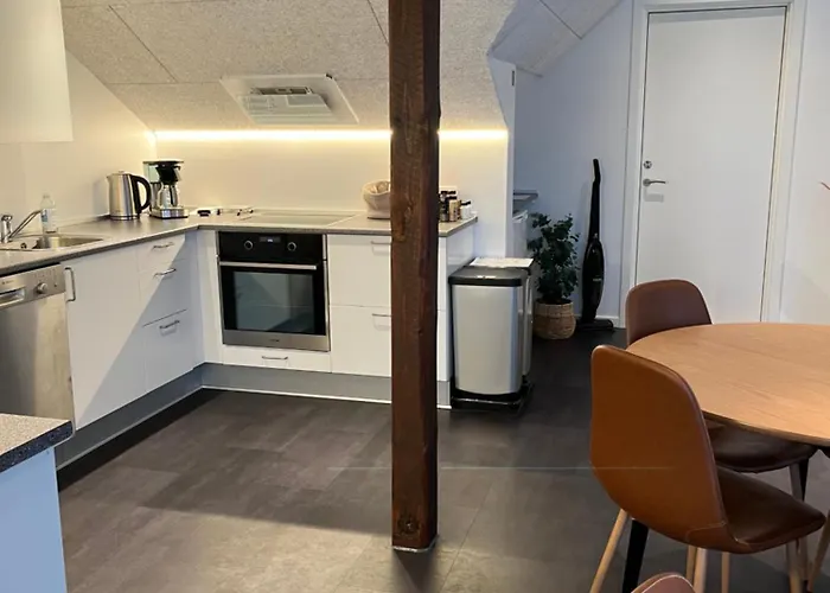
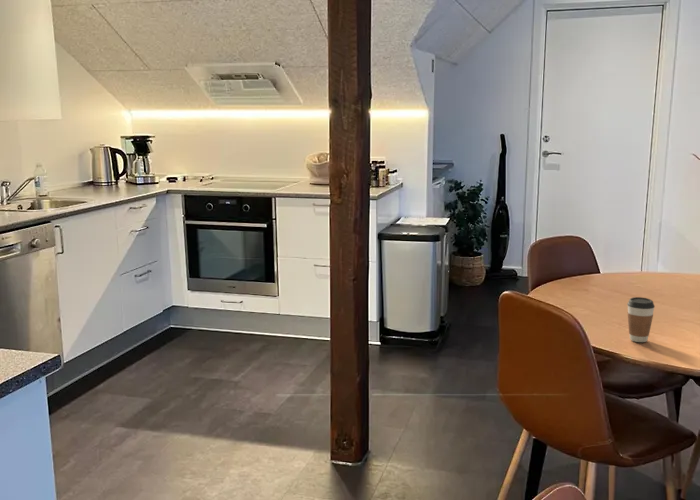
+ coffee cup [626,296,656,343]
